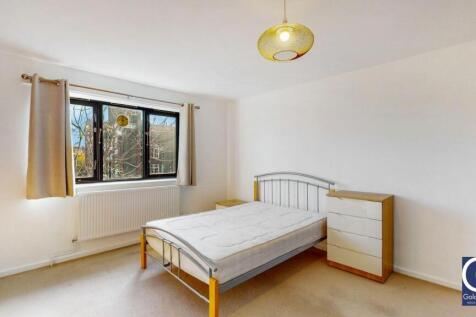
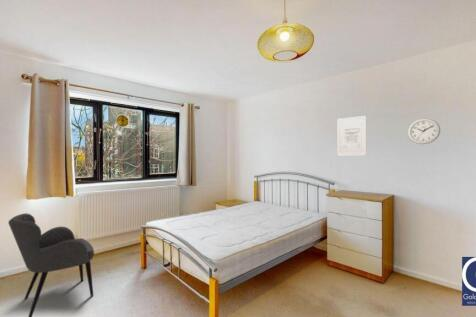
+ wall art [337,115,367,156]
+ wall clock [407,117,441,145]
+ armchair [7,212,95,317]
